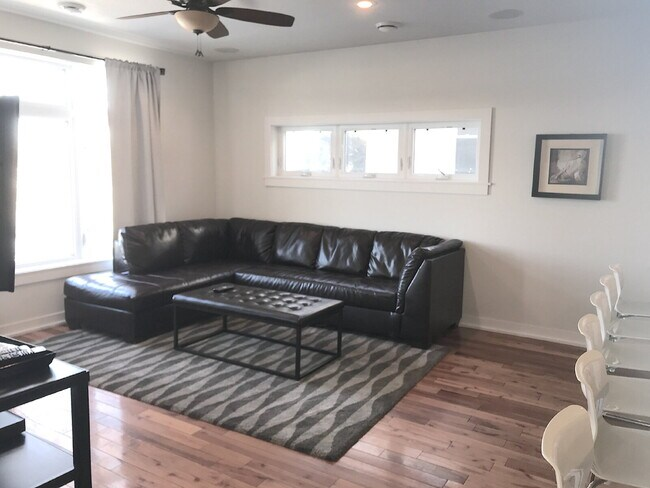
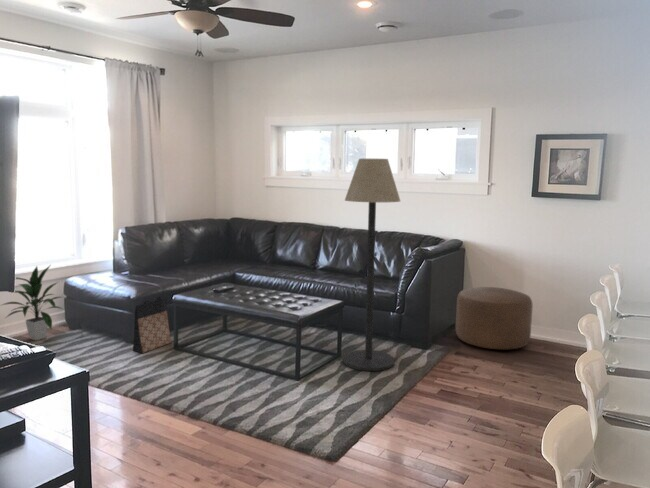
+ ottoman [455,286,534,350]
+ bag [132,295,172,354]
+ indoor plant [0,265,66,341]
+ floor lamp [342,158,401,372]
